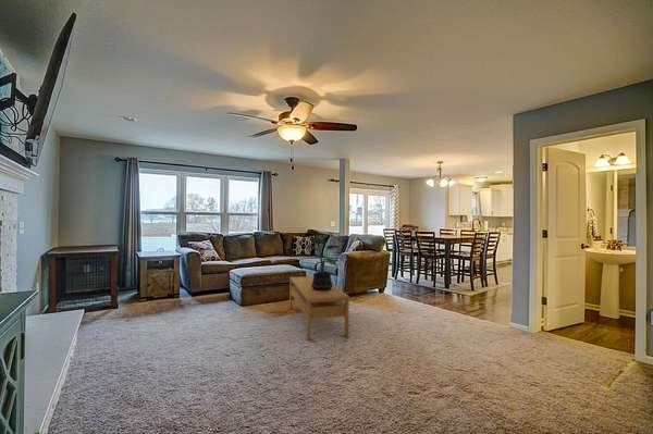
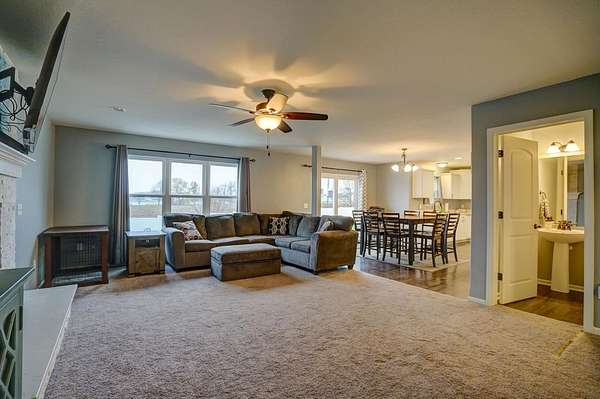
- potted plant [305,236,340,290]
- coffee table [288,275,350,342]
